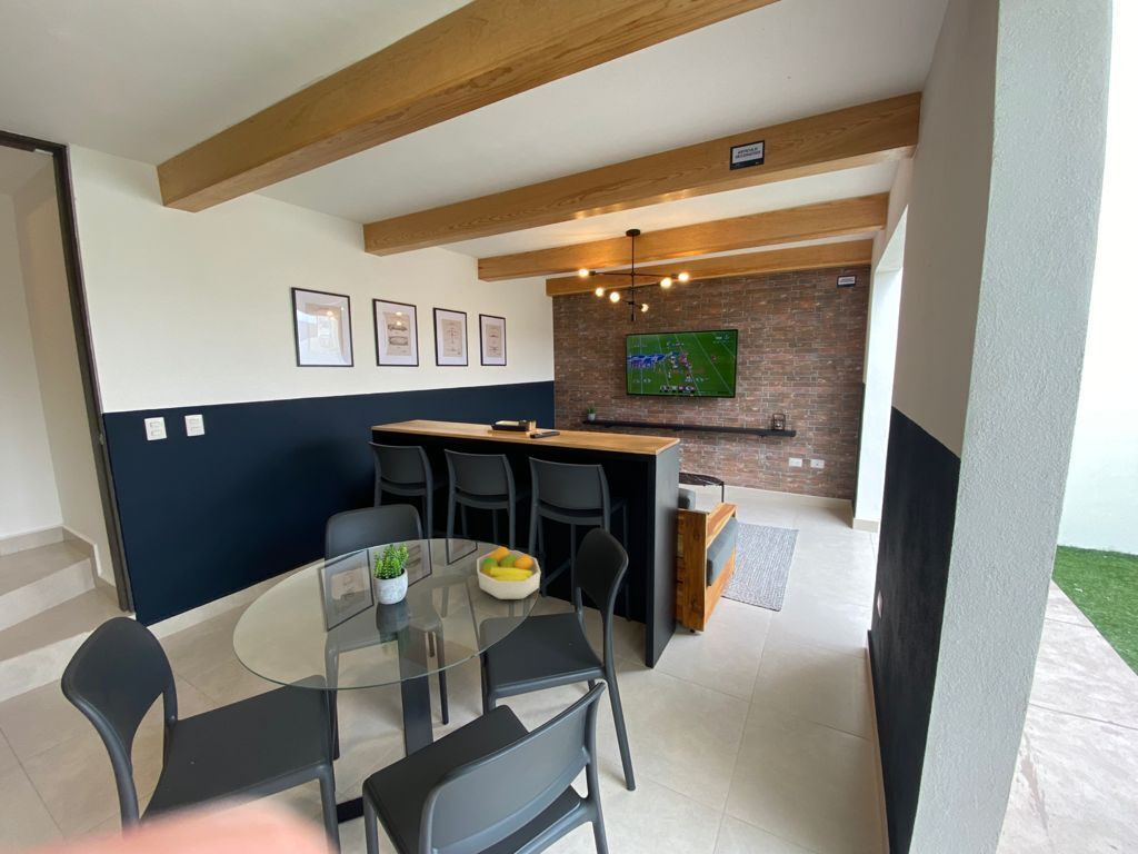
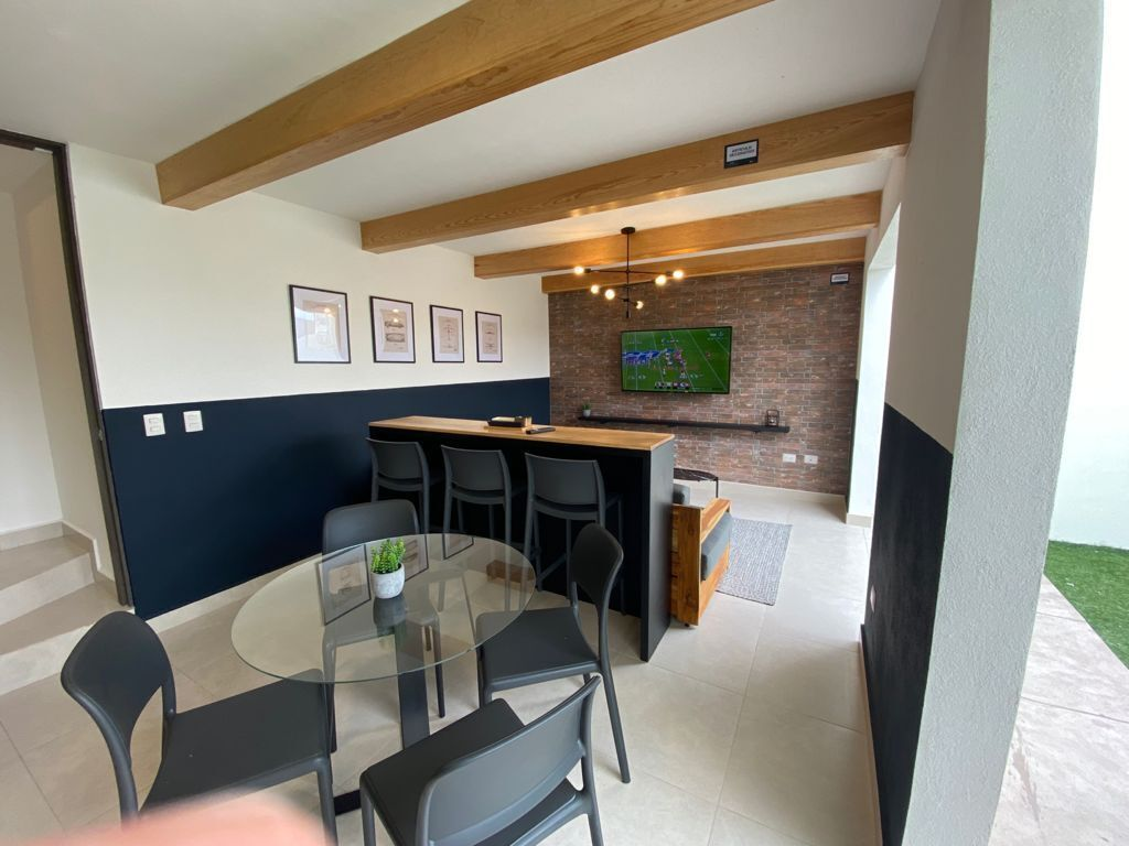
- fruit bowl [476,545,541,600]
